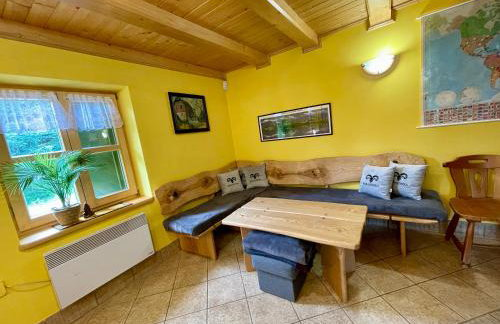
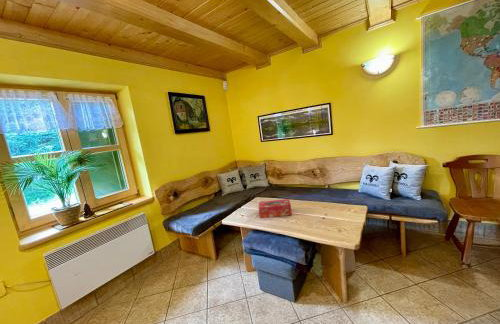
+ tissue box [258,198,293,219]
